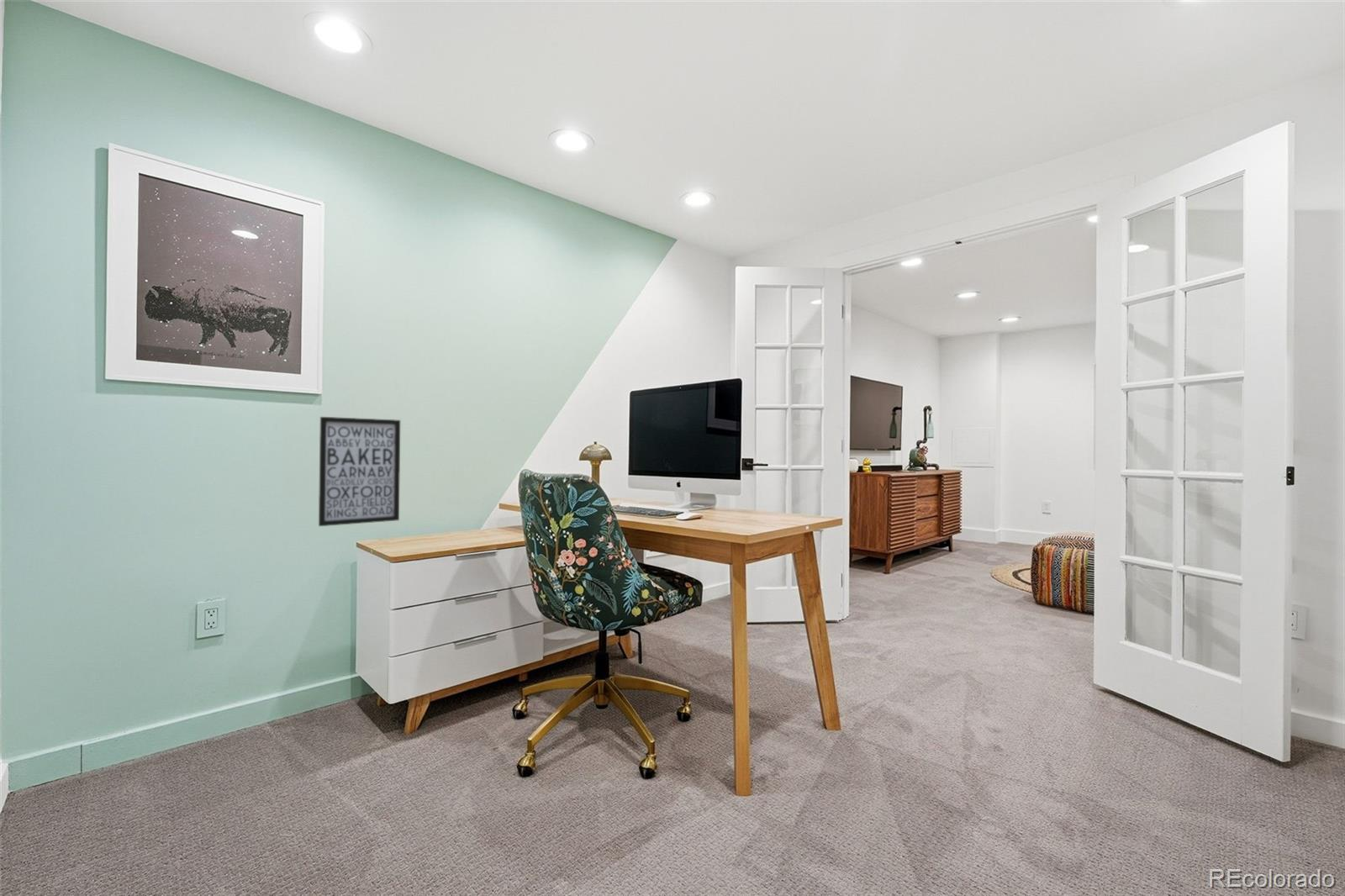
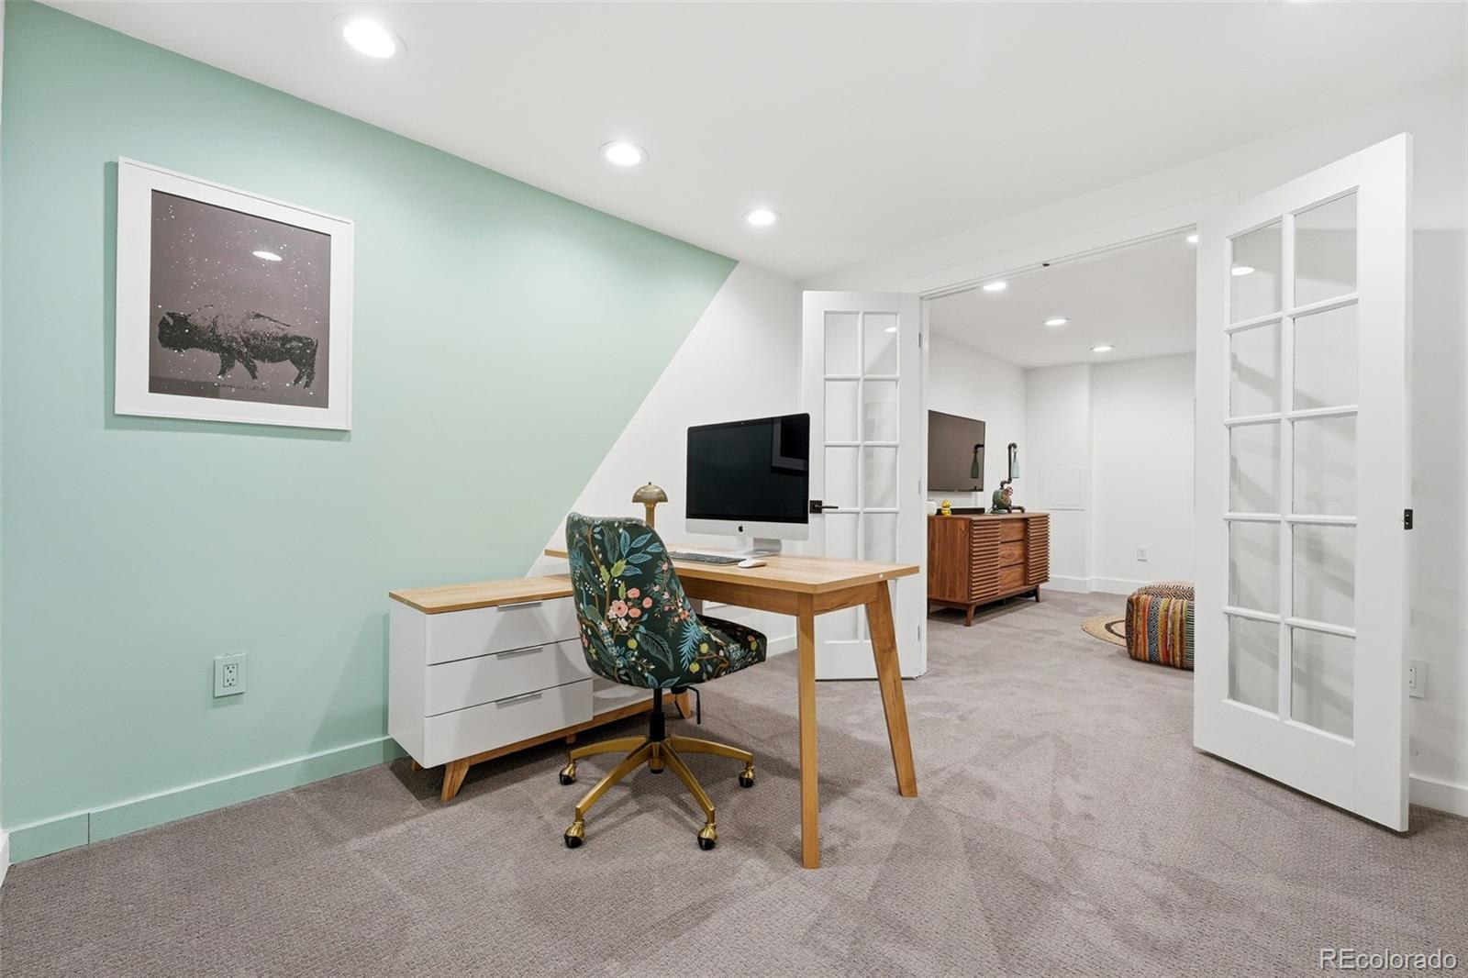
- wall art [318,416,401,527]
